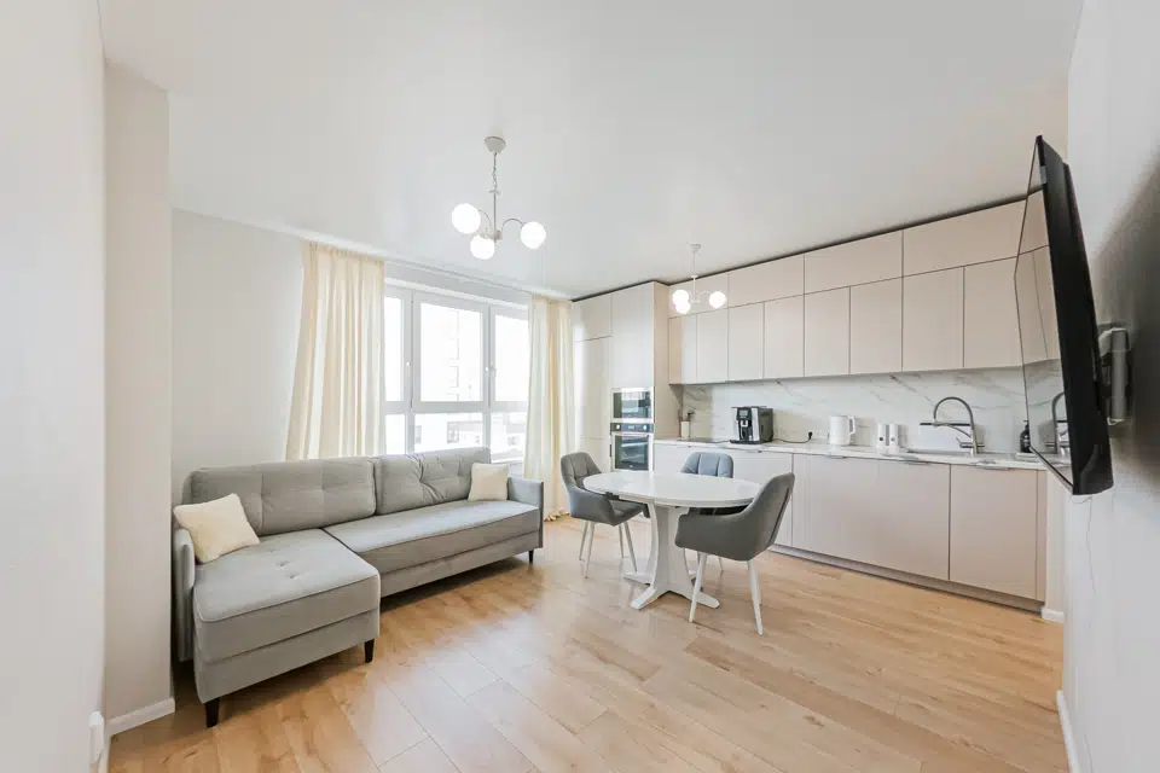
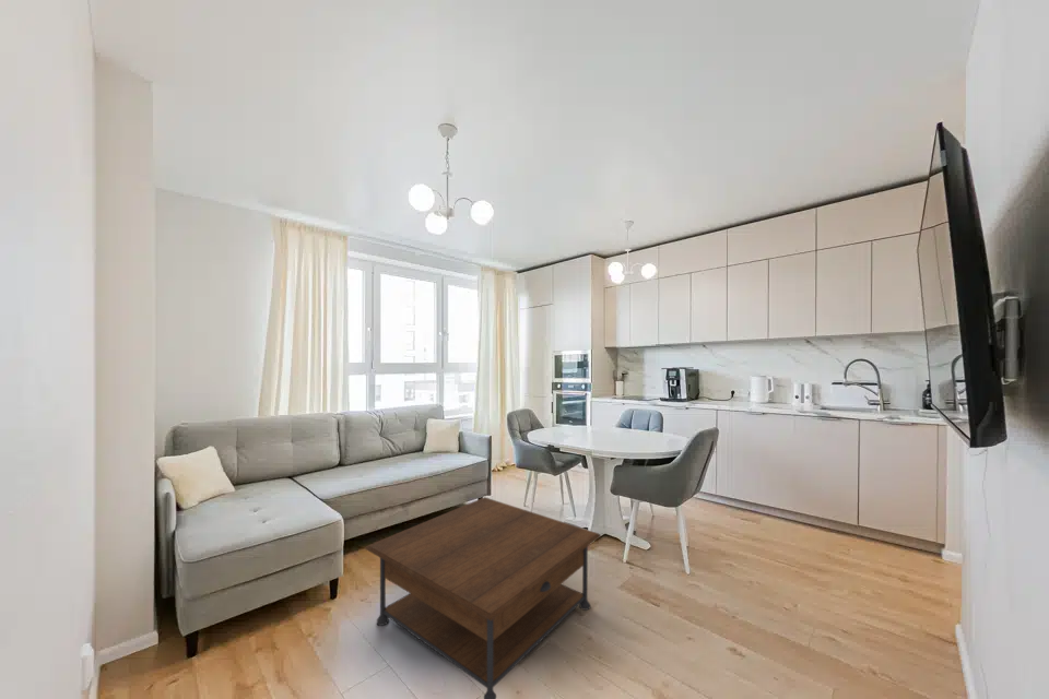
+ coffee table [364,496,602,699]
